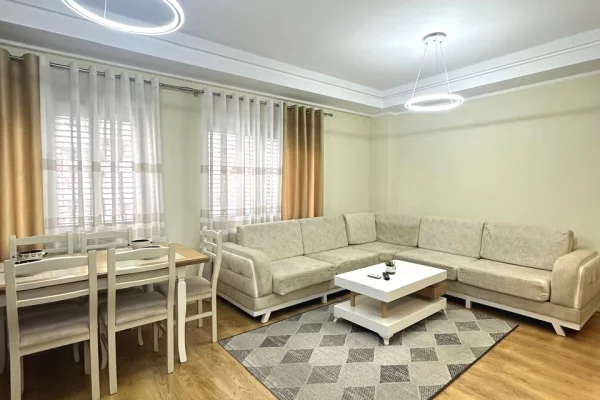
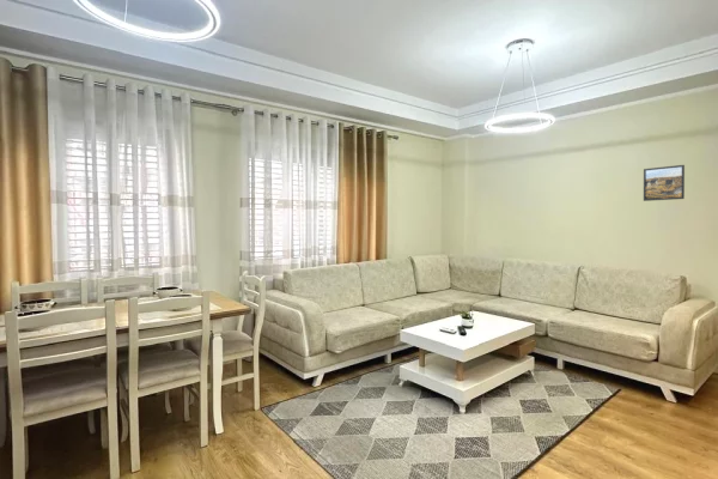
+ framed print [643,164,686,202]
